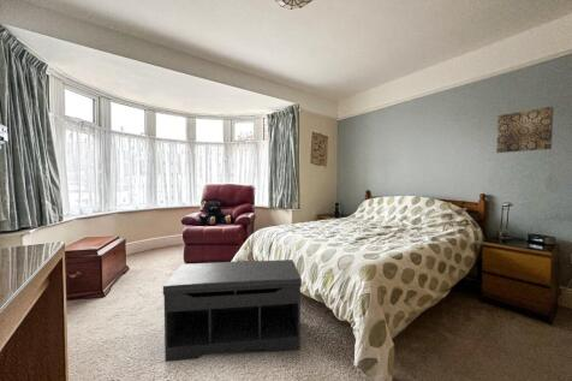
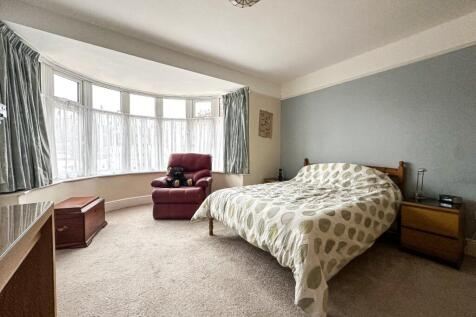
- bench [162,258,303,363]
- wall art [495,106,555,154]
